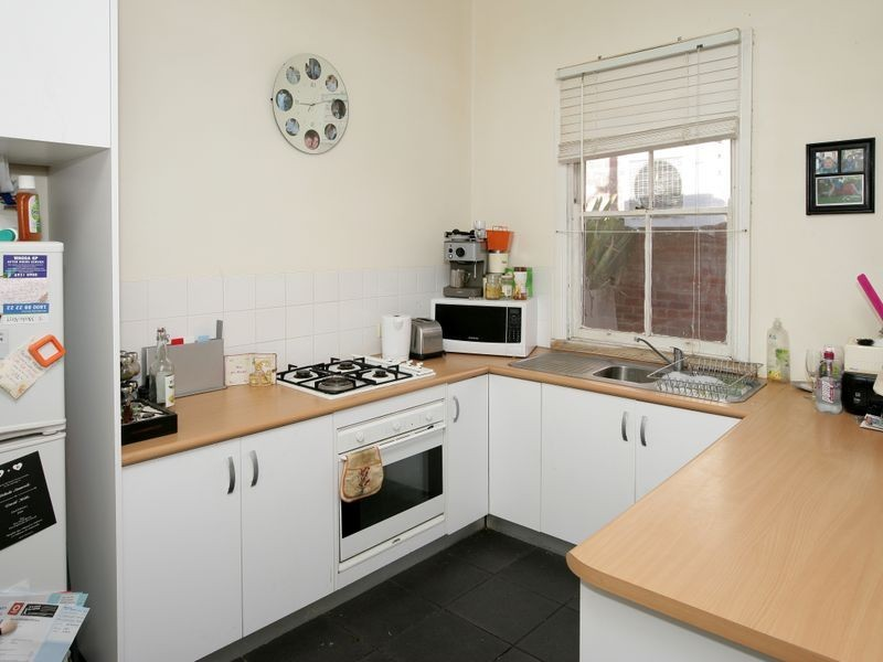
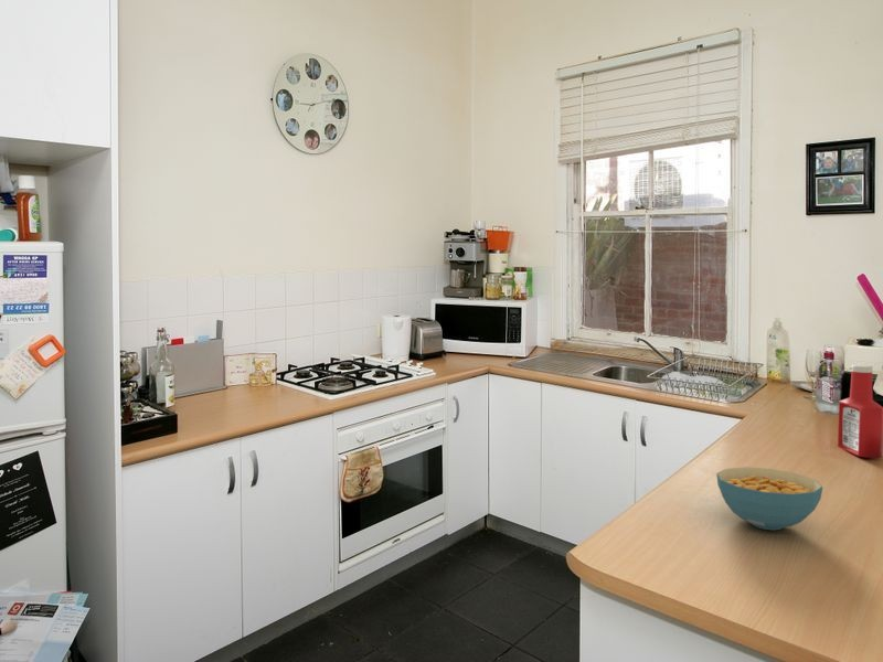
+ soap bottle [837,364,883,459]
+ cereal bowl [715,466,825,531]
